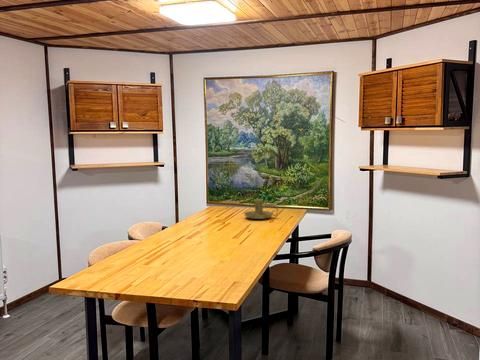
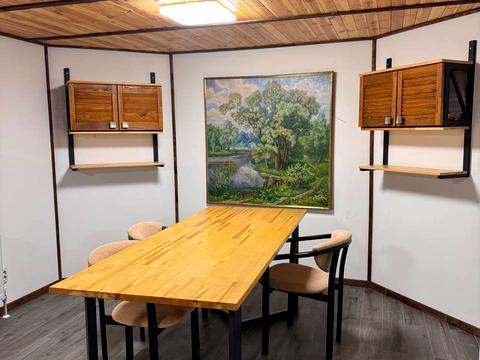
- candle holder [243,198,279,220]
